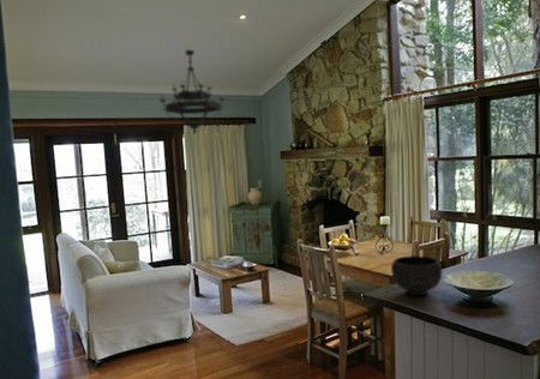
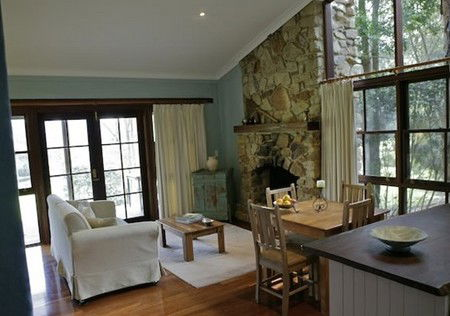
- bowl [390,254,443,296]
- chandelier [158,49,227,136]
